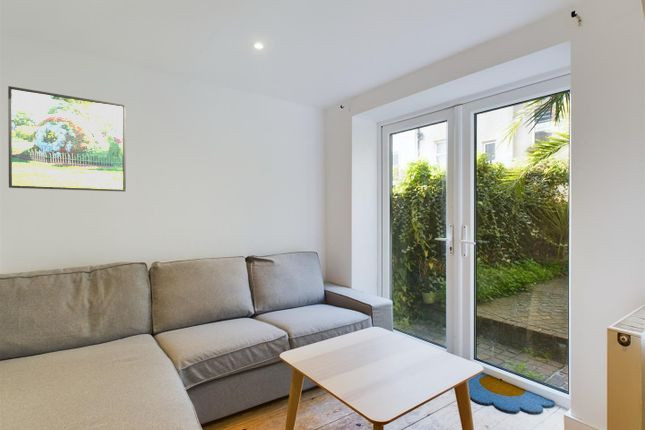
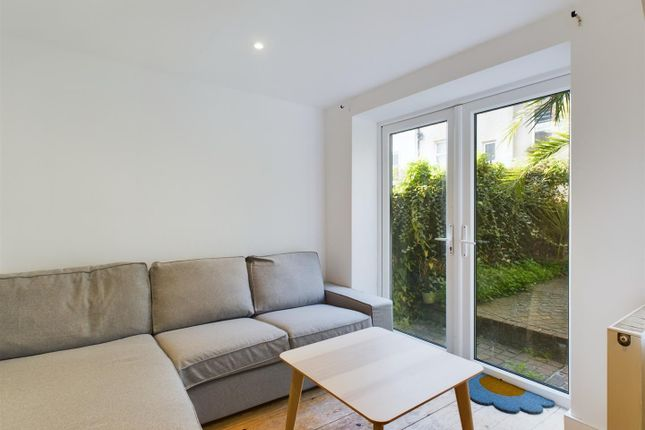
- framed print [7,85,127,192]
